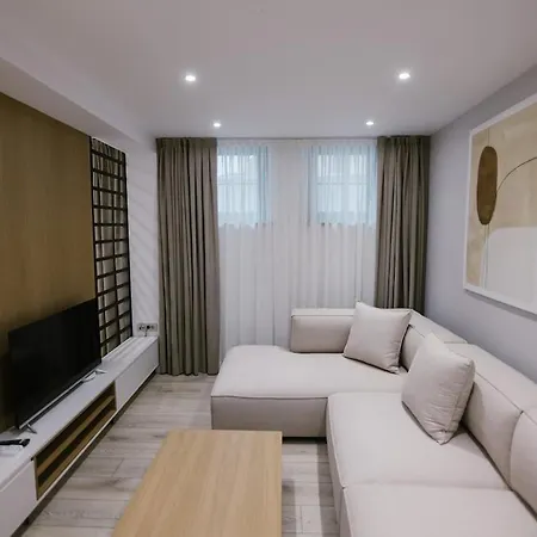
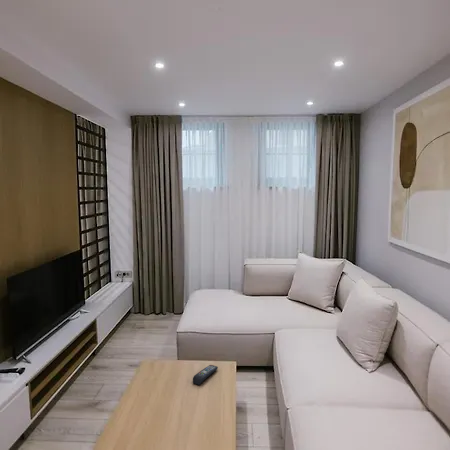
+ remote control [192,364,219,386]
